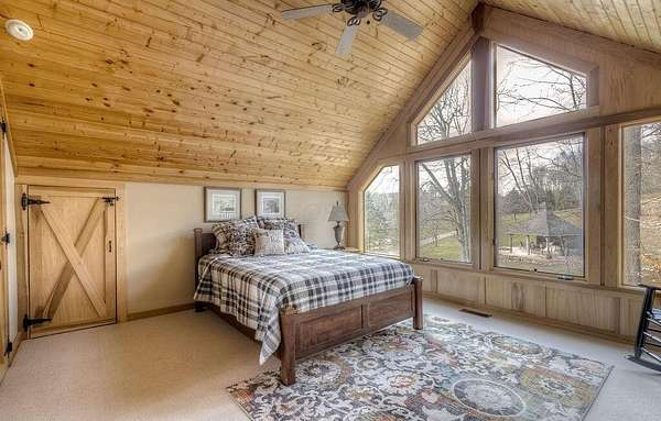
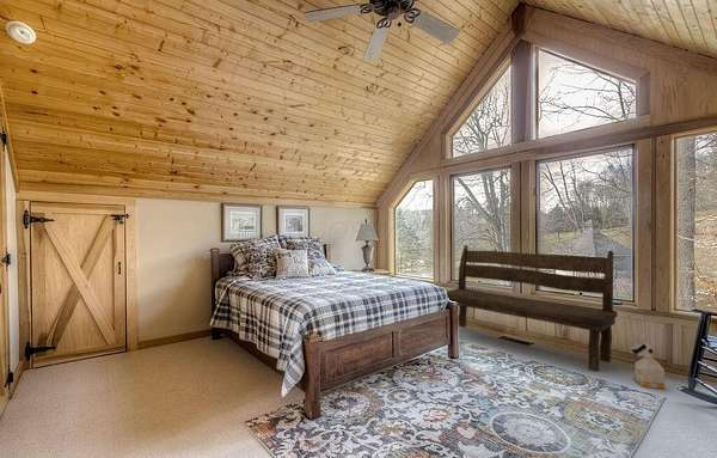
+ bag [629,342,668,391]
+ bench [446,244,619,372]
